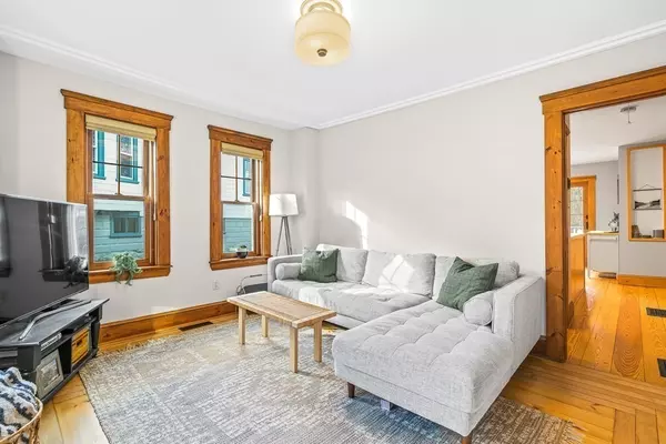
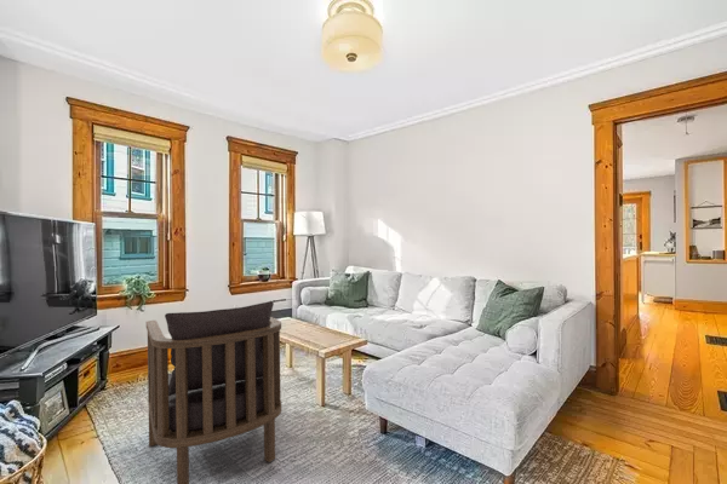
+ armchair [145,300,282,484]
